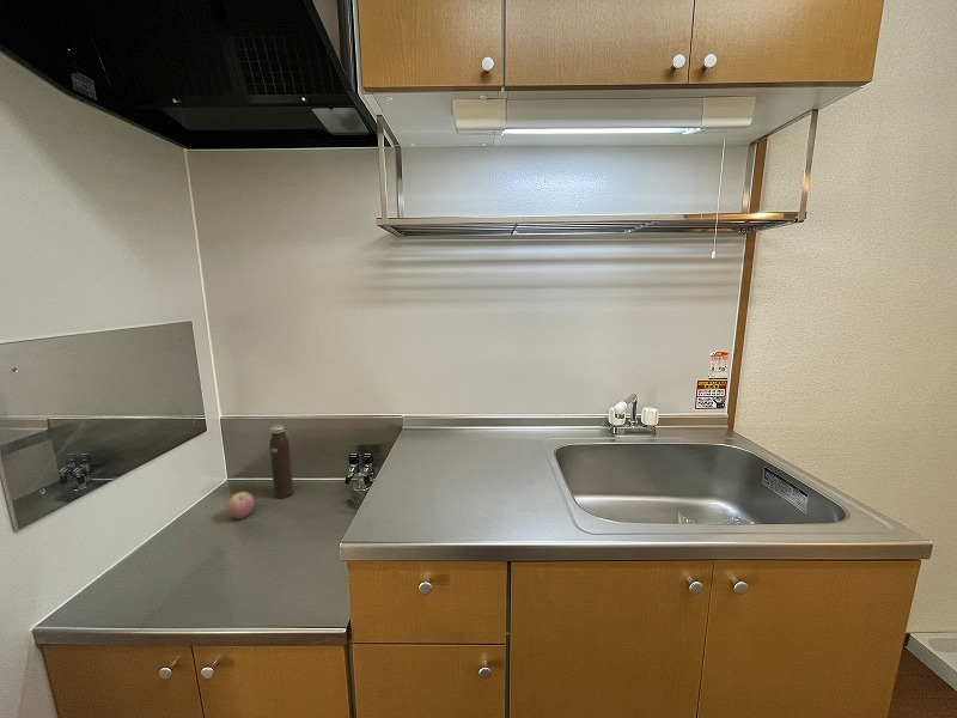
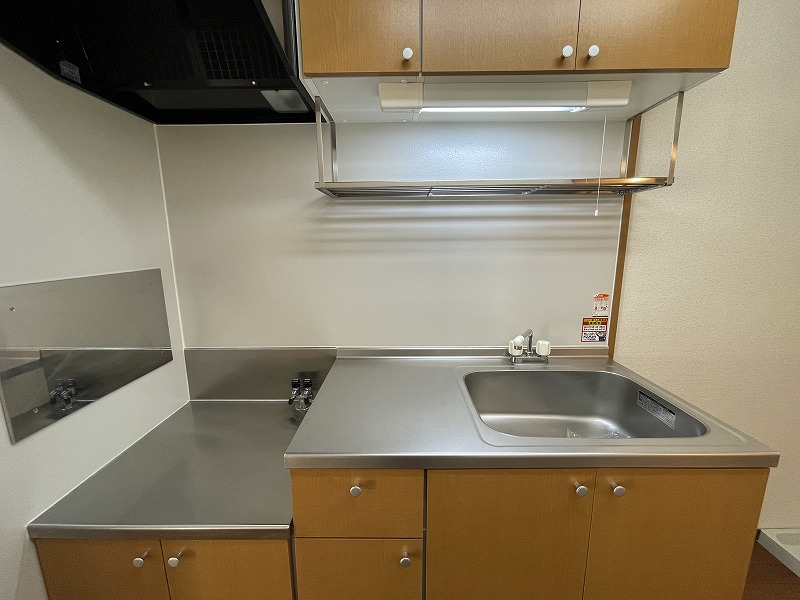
- water bottle [268,424,294,499]
- apple [226,491,255,519]
